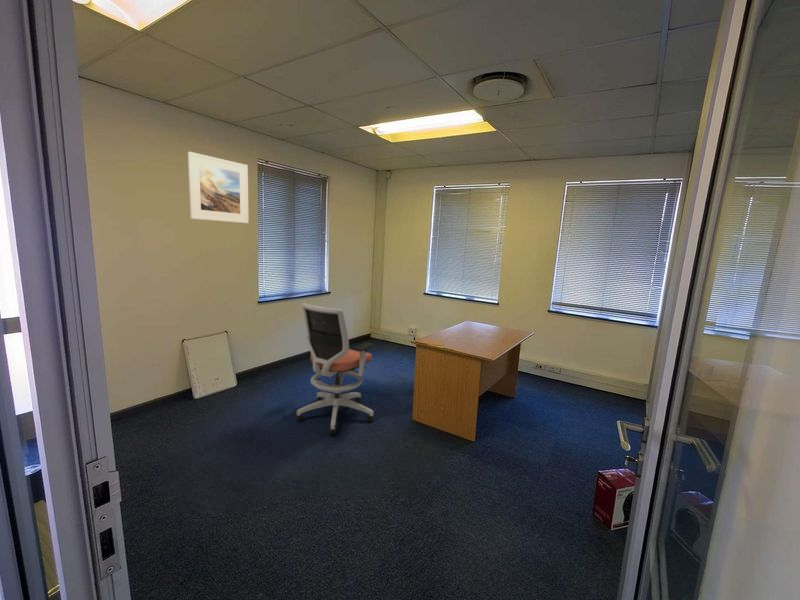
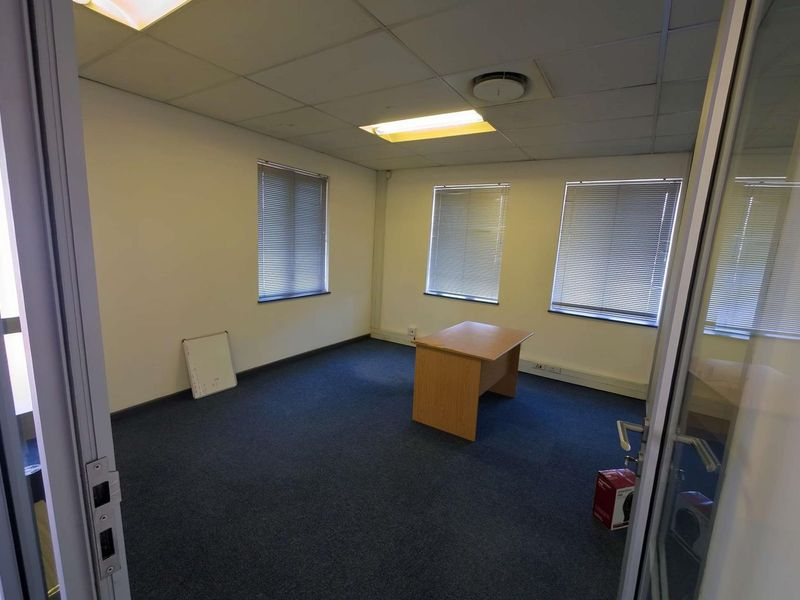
- office chair [296,302,375,436]
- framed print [187,151,250,224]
